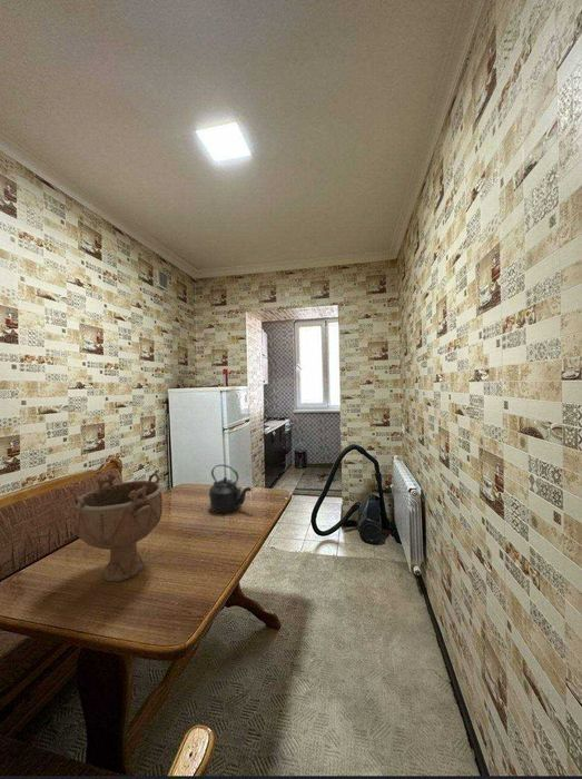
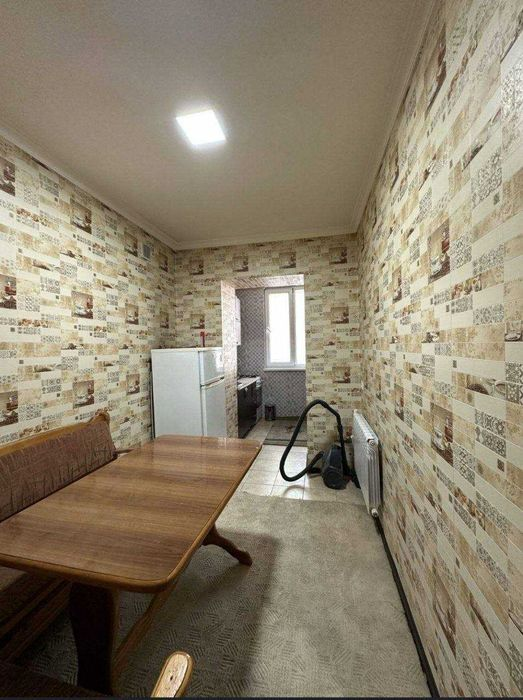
- kettle [208,464,253,514]
- decorative bowl [72,469,164,582]
